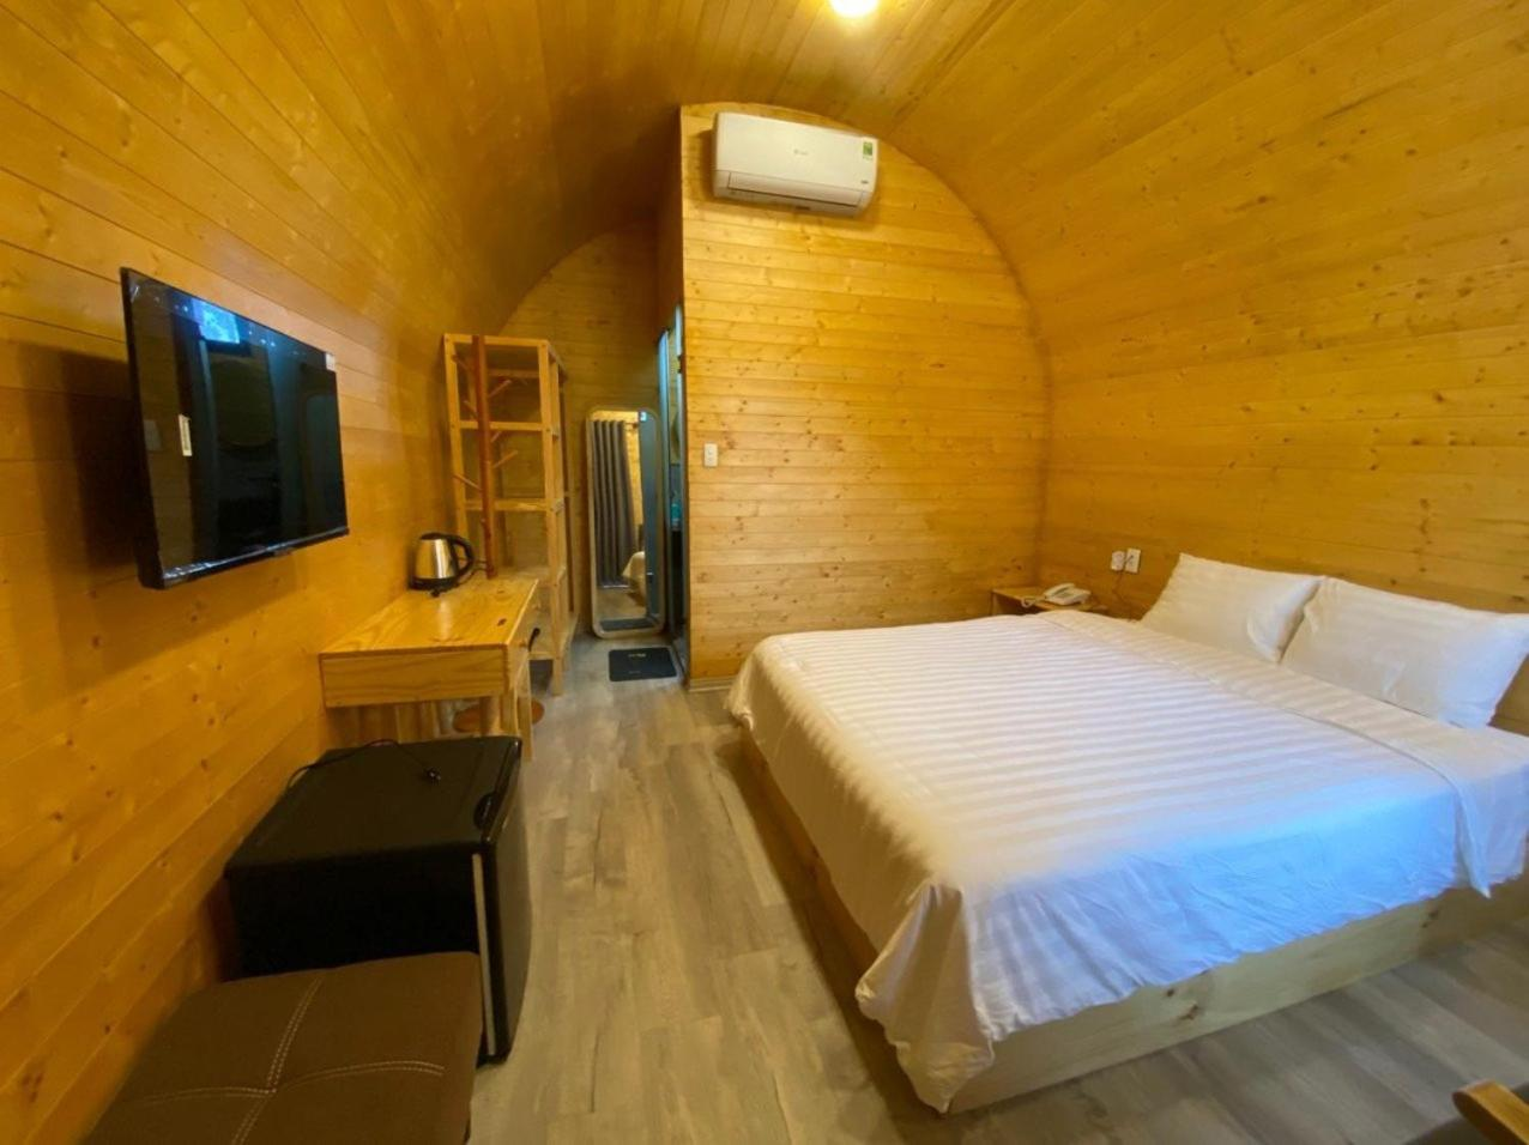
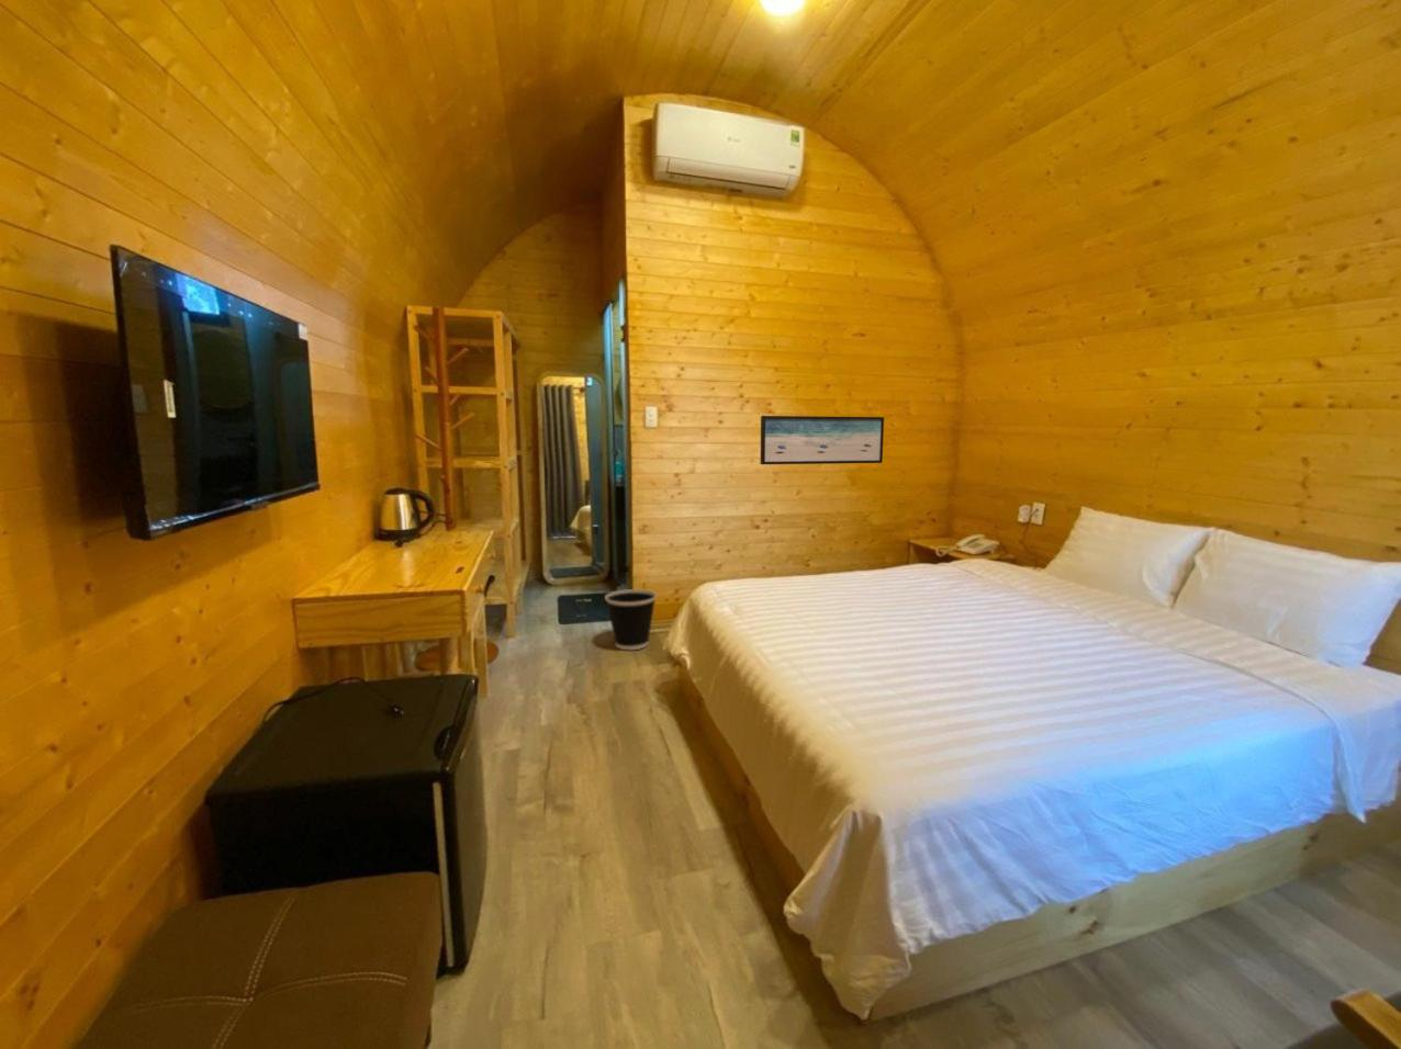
+ wall art [759,414,885,465]
+ wastebasket [604,588,658,651]
